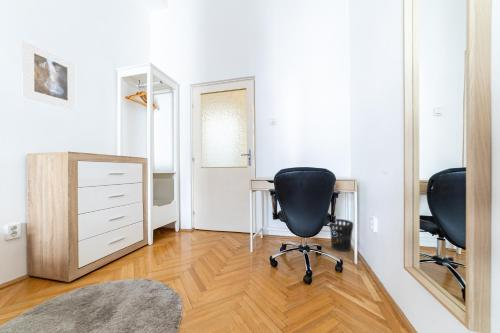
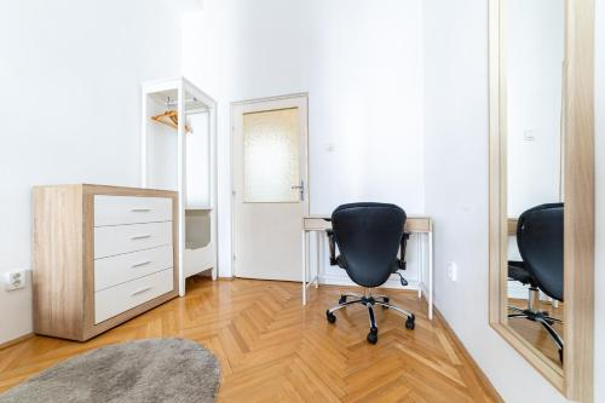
- wastebasket [328,218,355,253]
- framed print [21,40,76,110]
